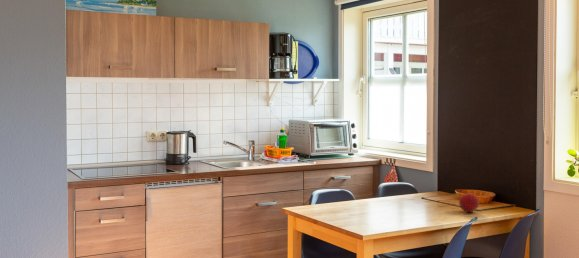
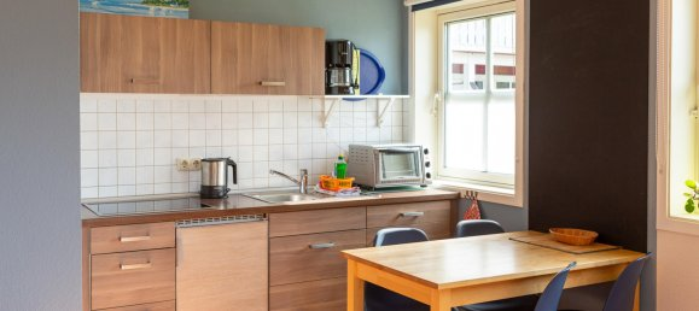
- fruit [458,192,480,213]
